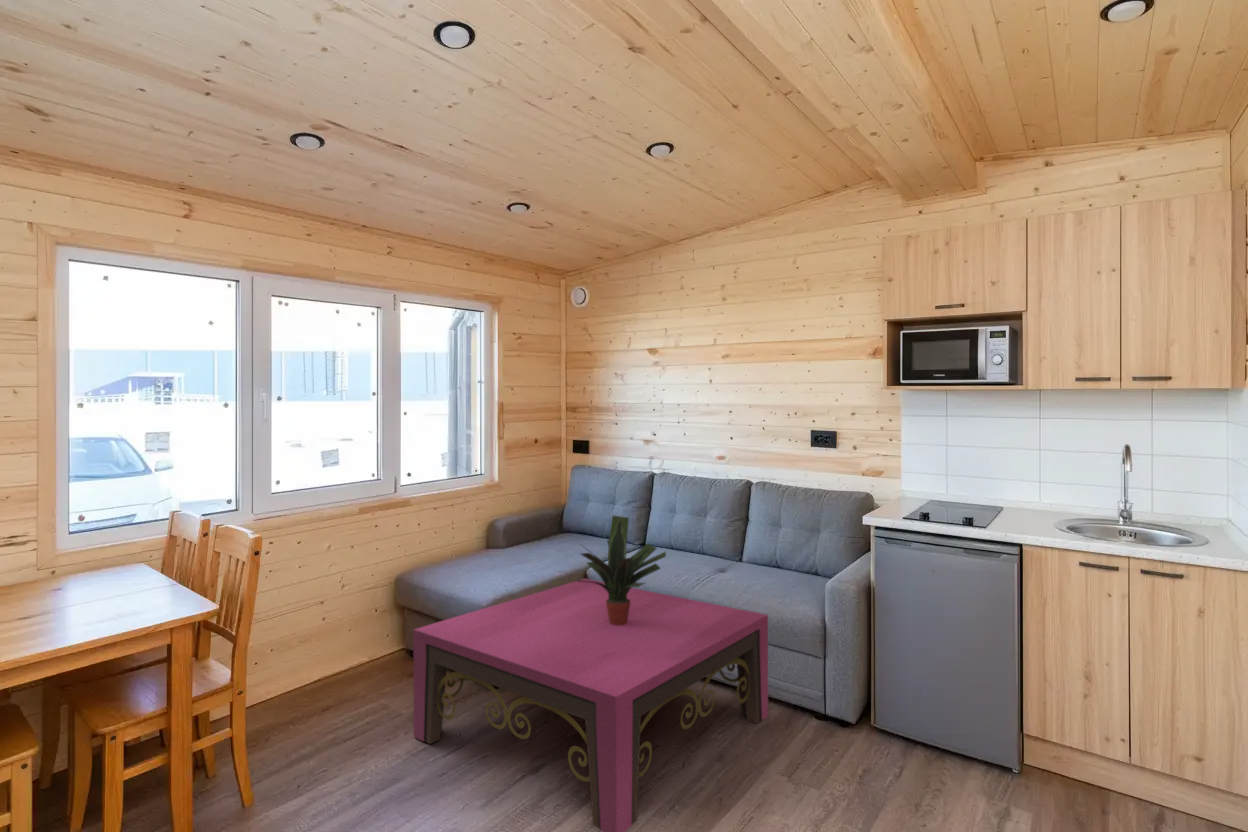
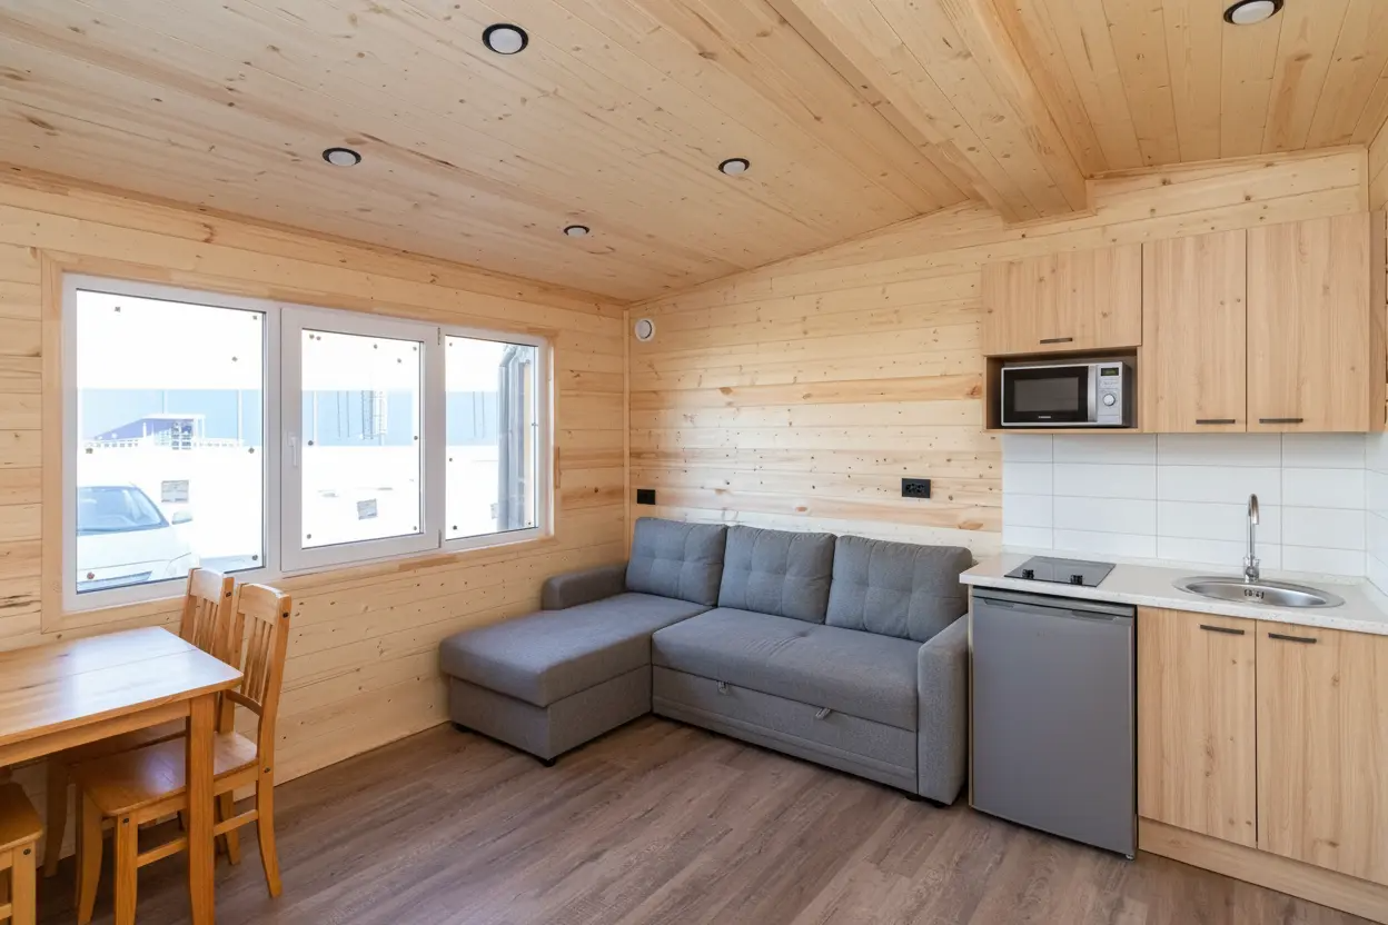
- potted plant [576,514,667,626]
- coffee table [412,578,769,832]
